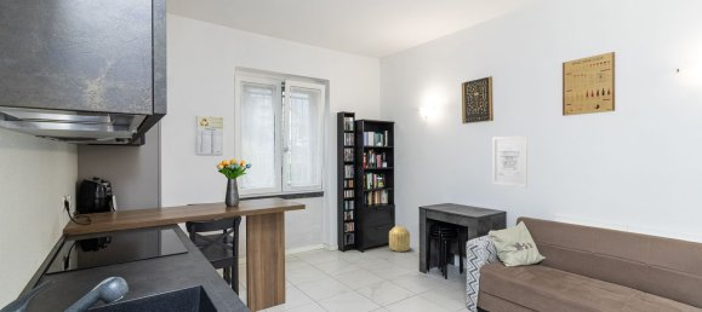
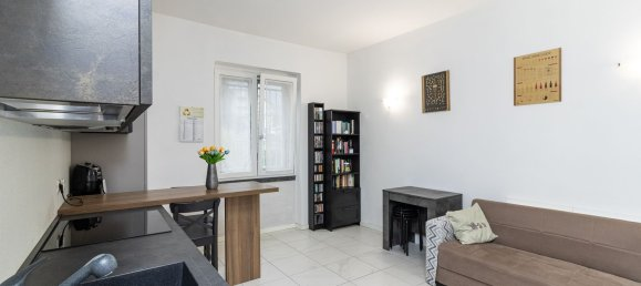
- basket [388,224,411,253]
- wall art [491,134,529,189]
